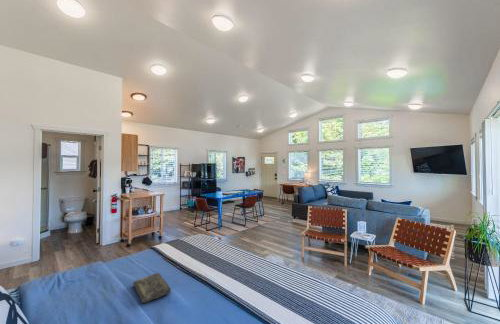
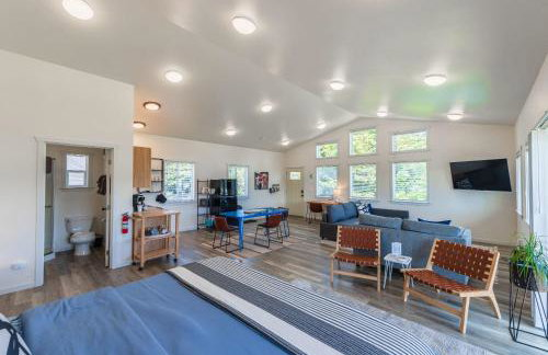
- book [132,272,172,304]
